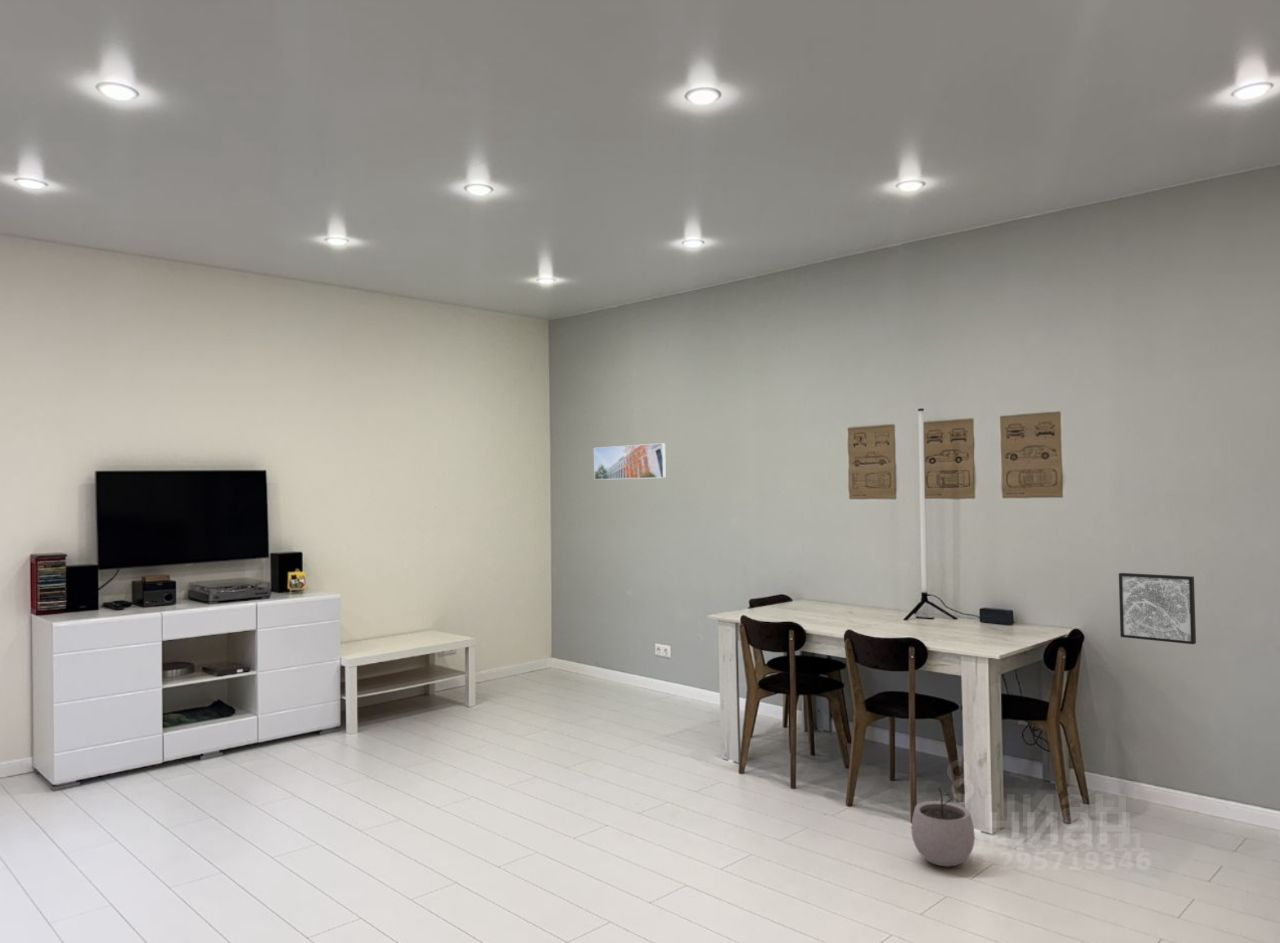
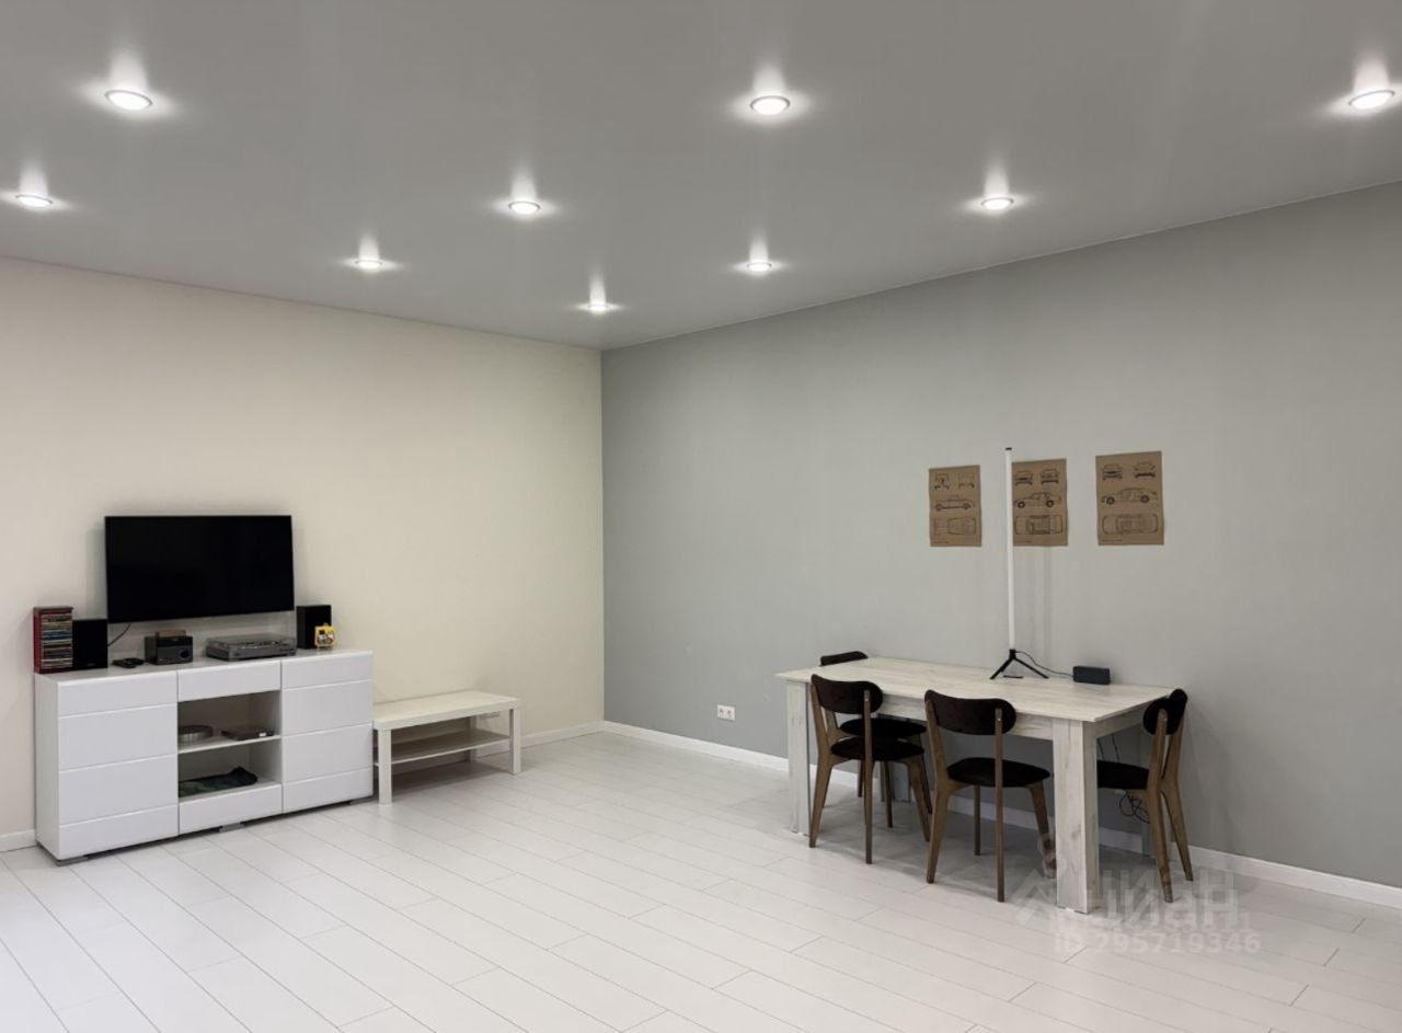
- wall art [1118,572,1197,645]
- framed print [593,442,667,481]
- plant pot [910,786,976,868]
